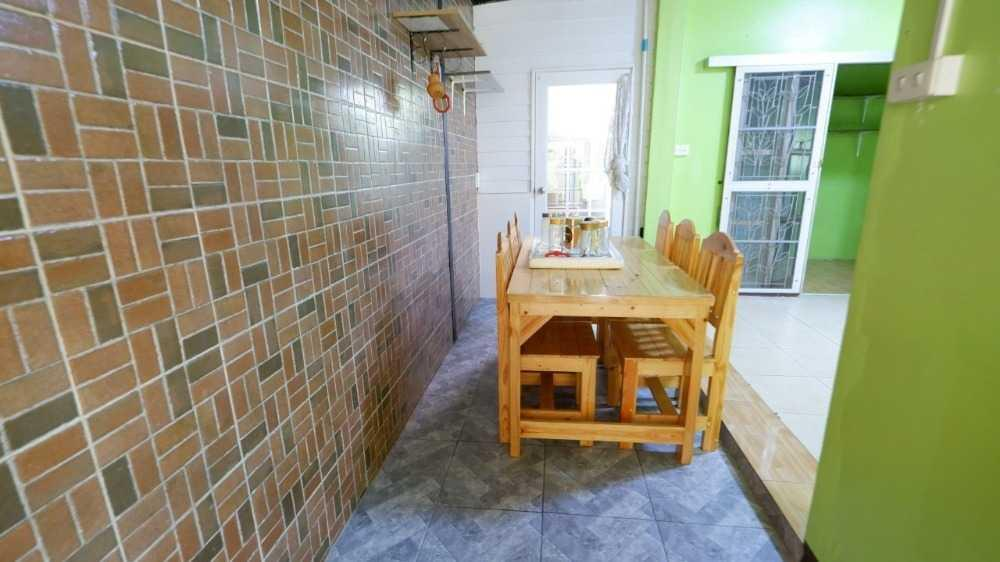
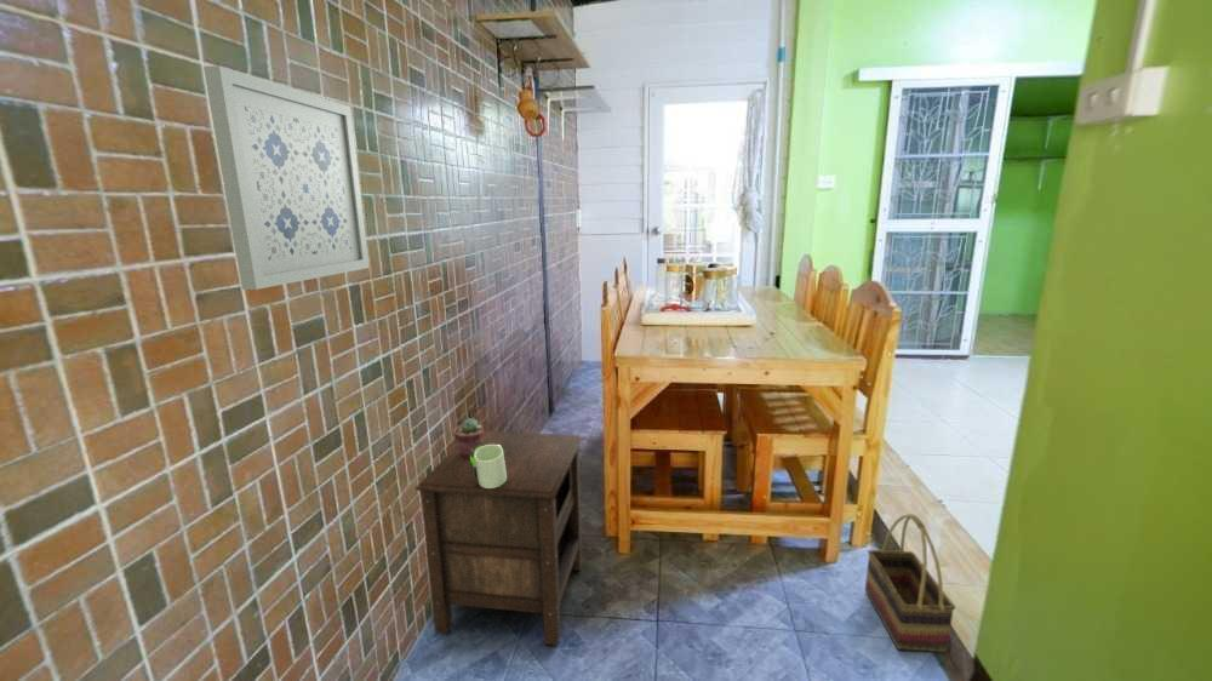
+ basket [864,513,956,653]
+ wall art [202,64,371,291]
+ potted succulent [452,417,485,458]
+ nightstand [415,430,583,647]
+ mug [470,441,507,488]
